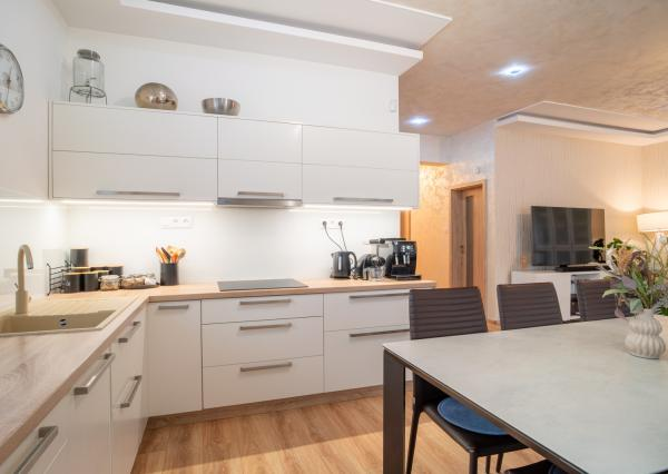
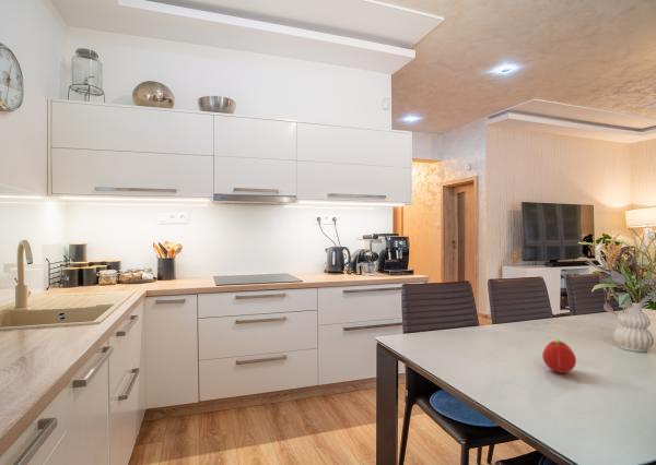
+ fruit [541,338,577,374]
